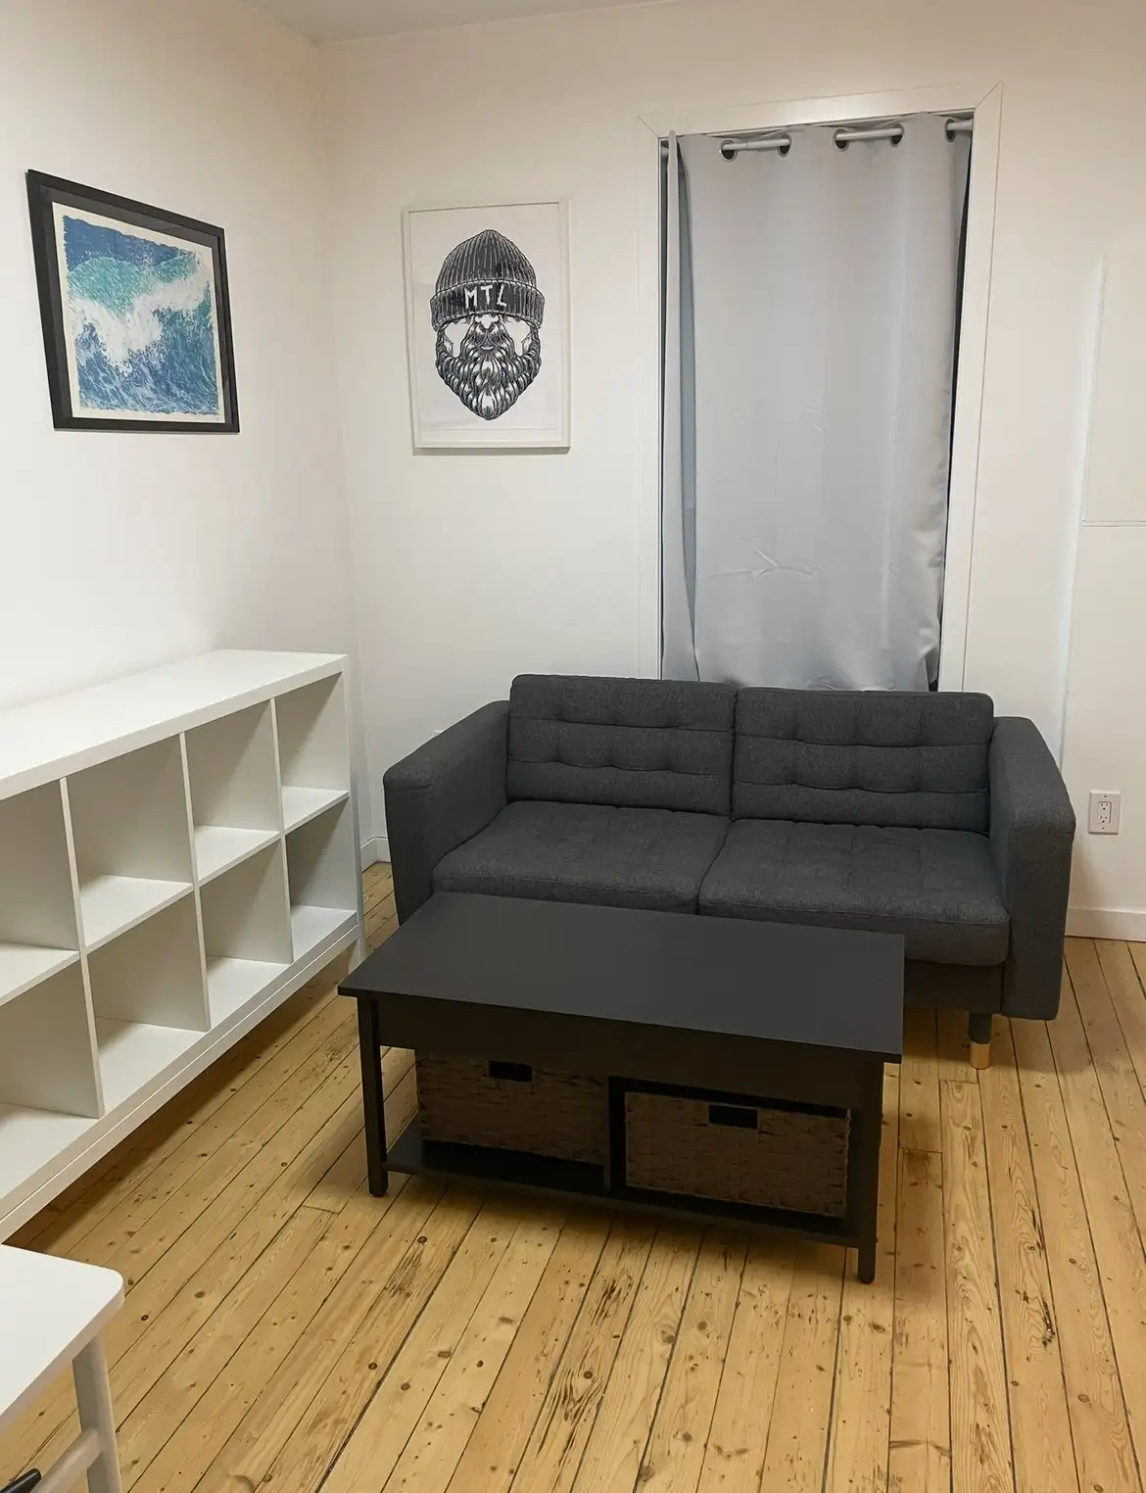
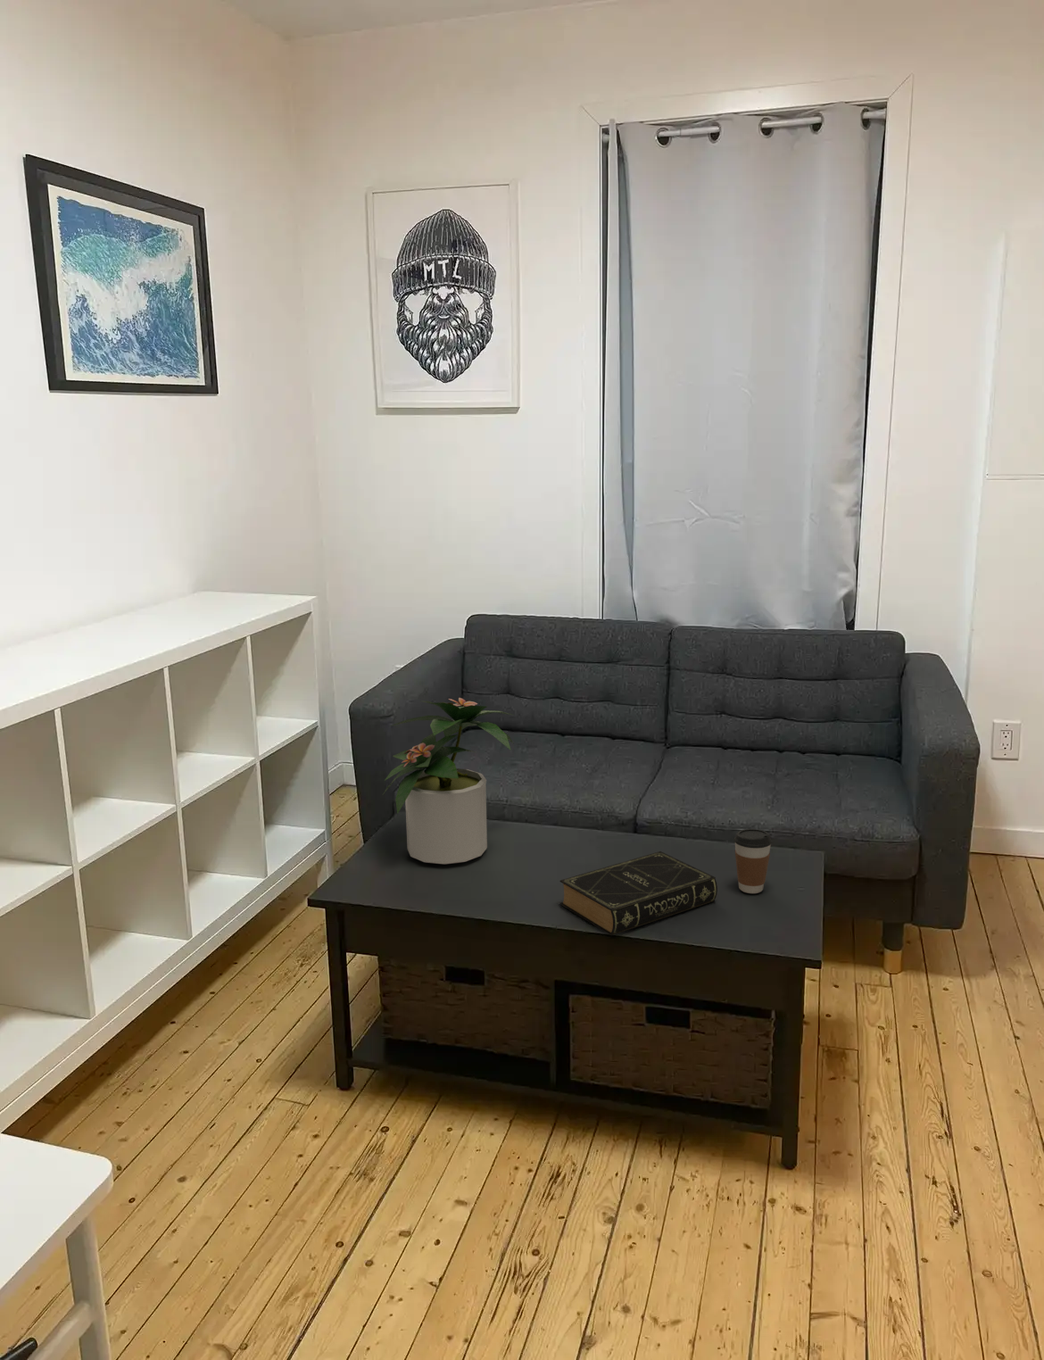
+ coffee cup [734,828,773,894]
+ book [558,850,718,937]
+ potted plant [382,696,517,865]
